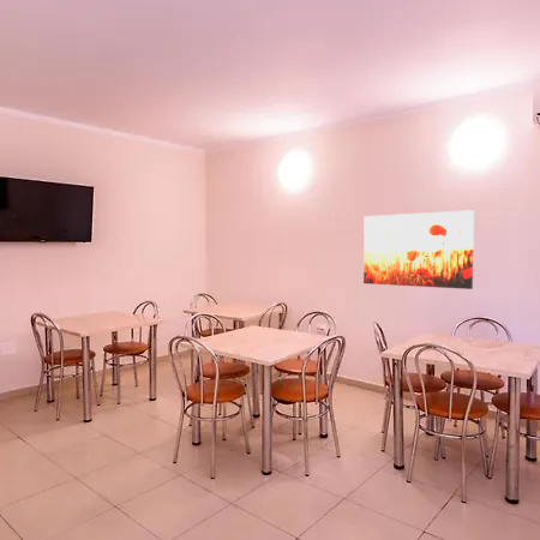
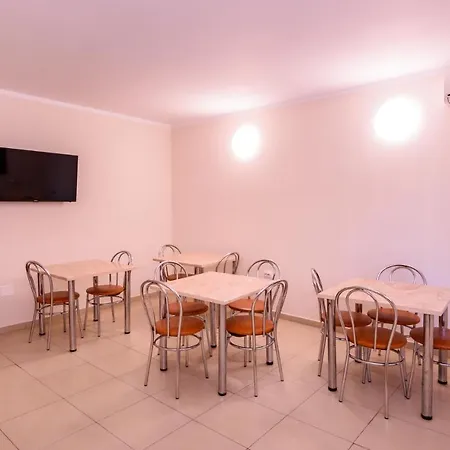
- wall art [362,209,475,290]
